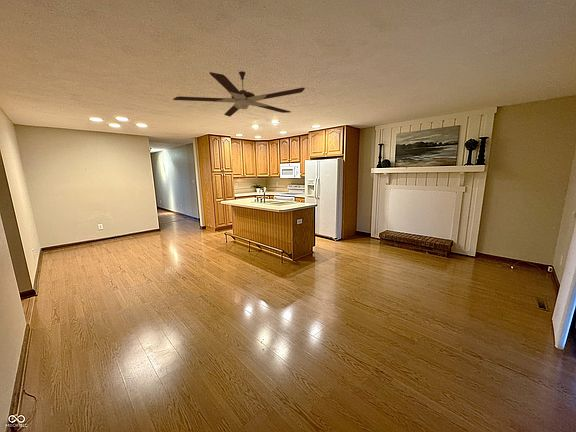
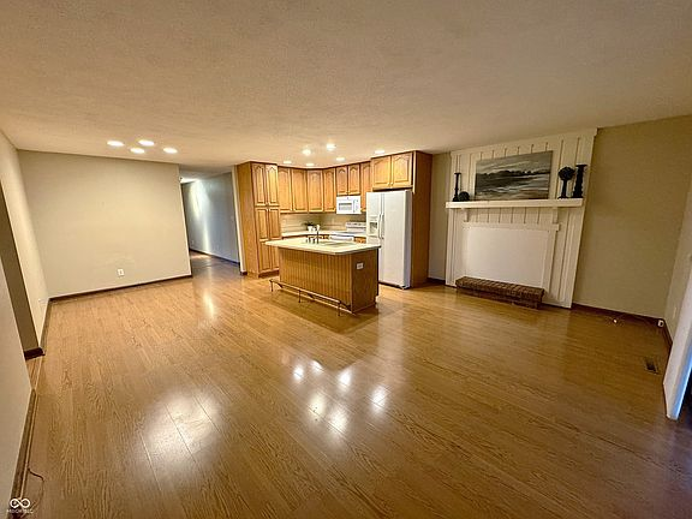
- ceiling fan [172,70,306,117]
